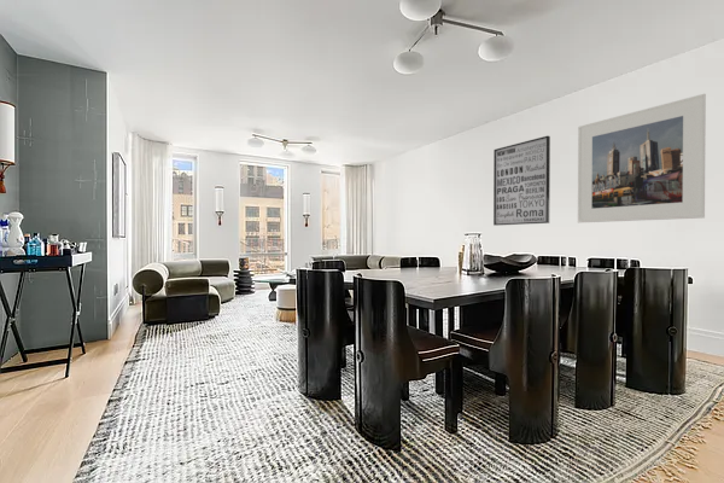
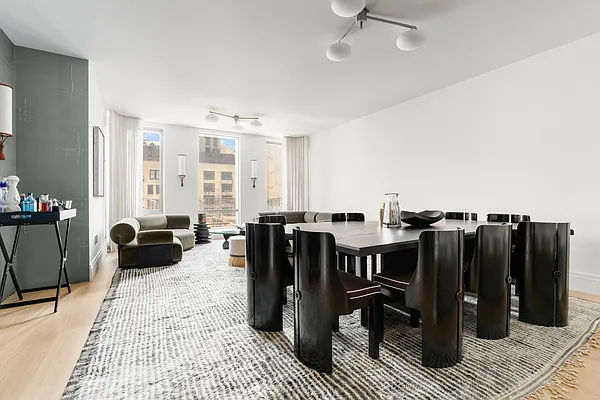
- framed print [577,93,707,223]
- wall art [492,135,551,227]
